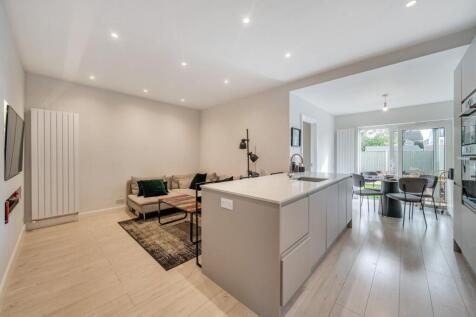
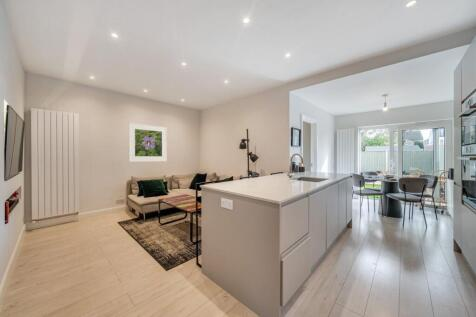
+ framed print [128,122,168,163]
